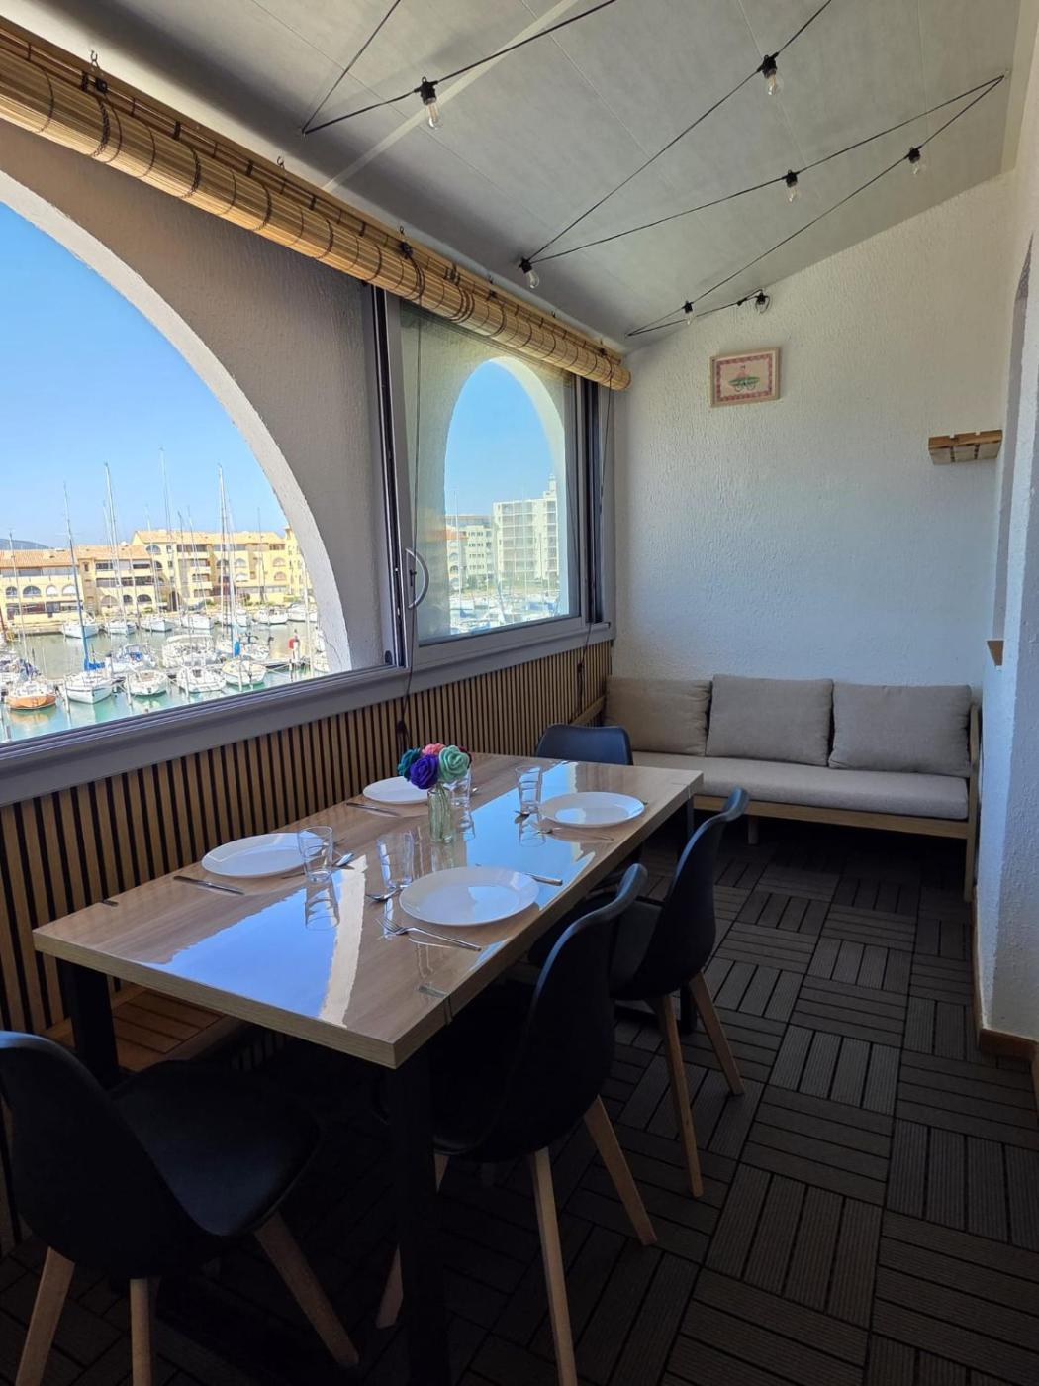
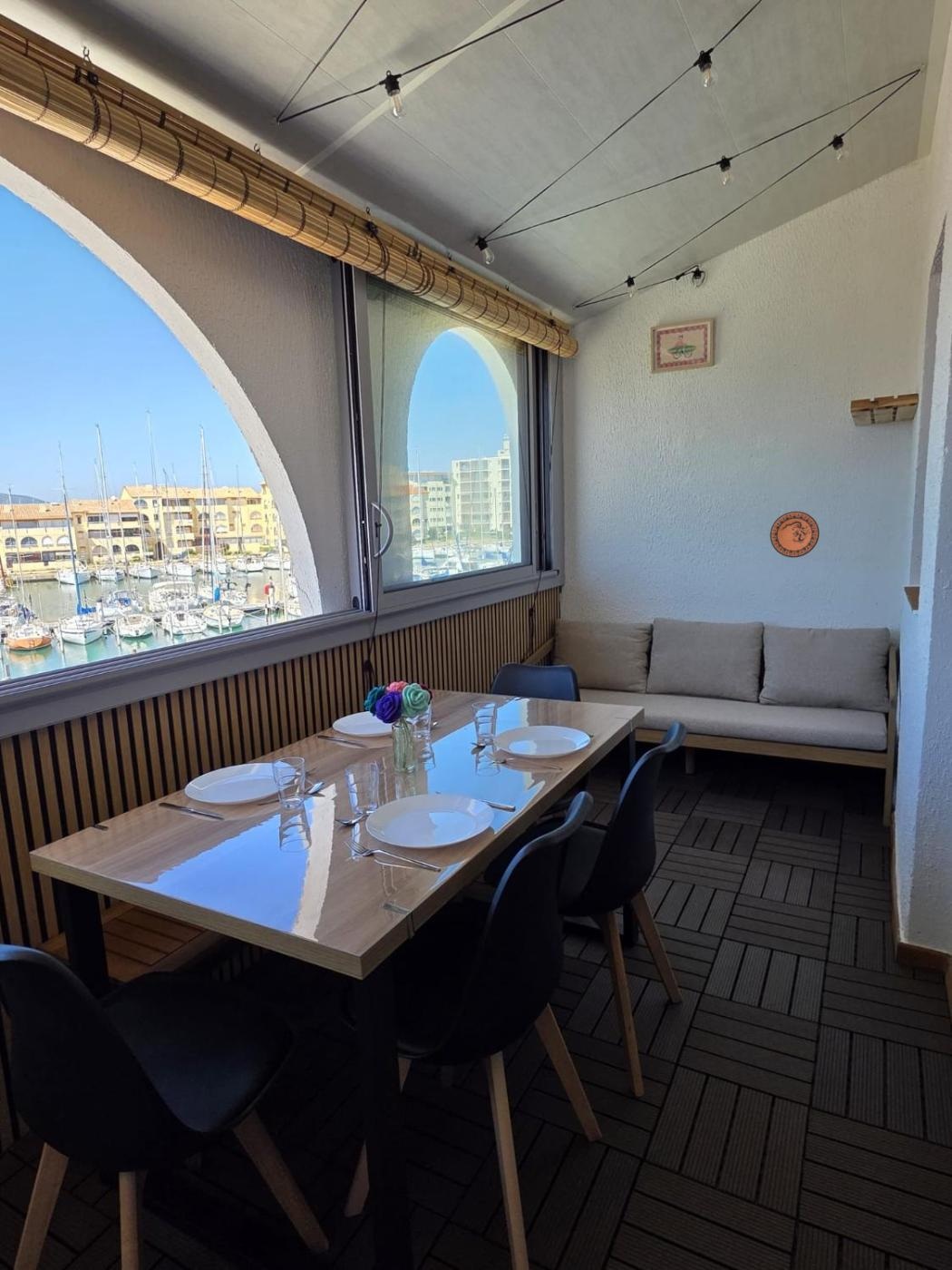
+ decorative plate [769,511,821,559]
